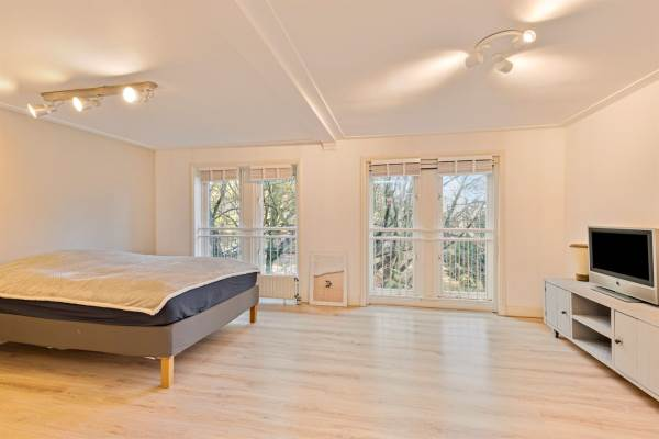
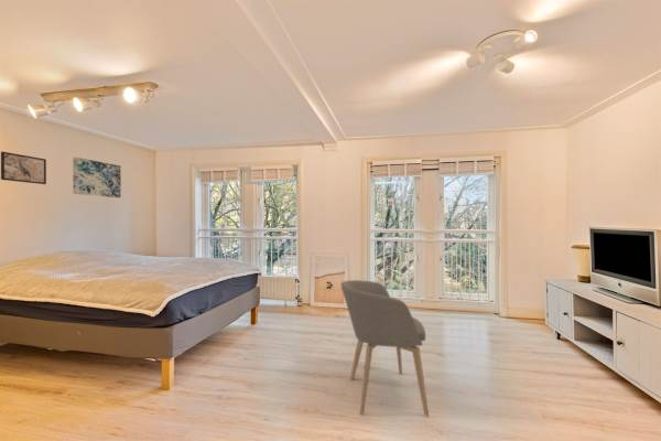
+ wall art [72,155,122,198]
+ armchair [339,279,430,417]
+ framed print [0,151,47,185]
